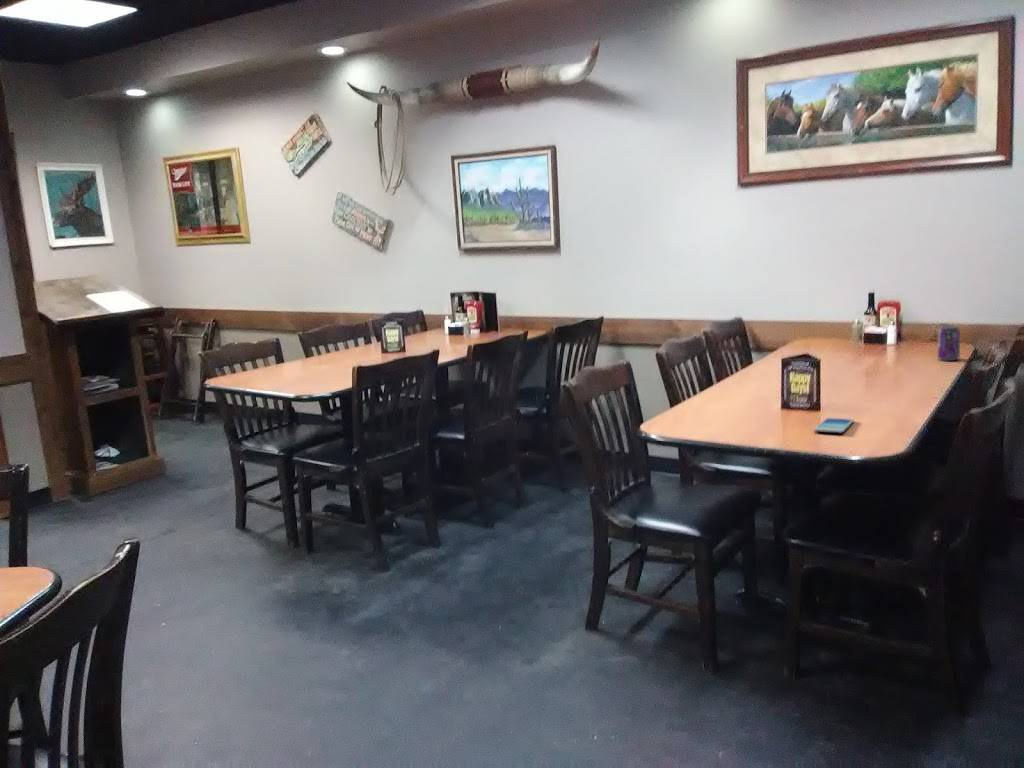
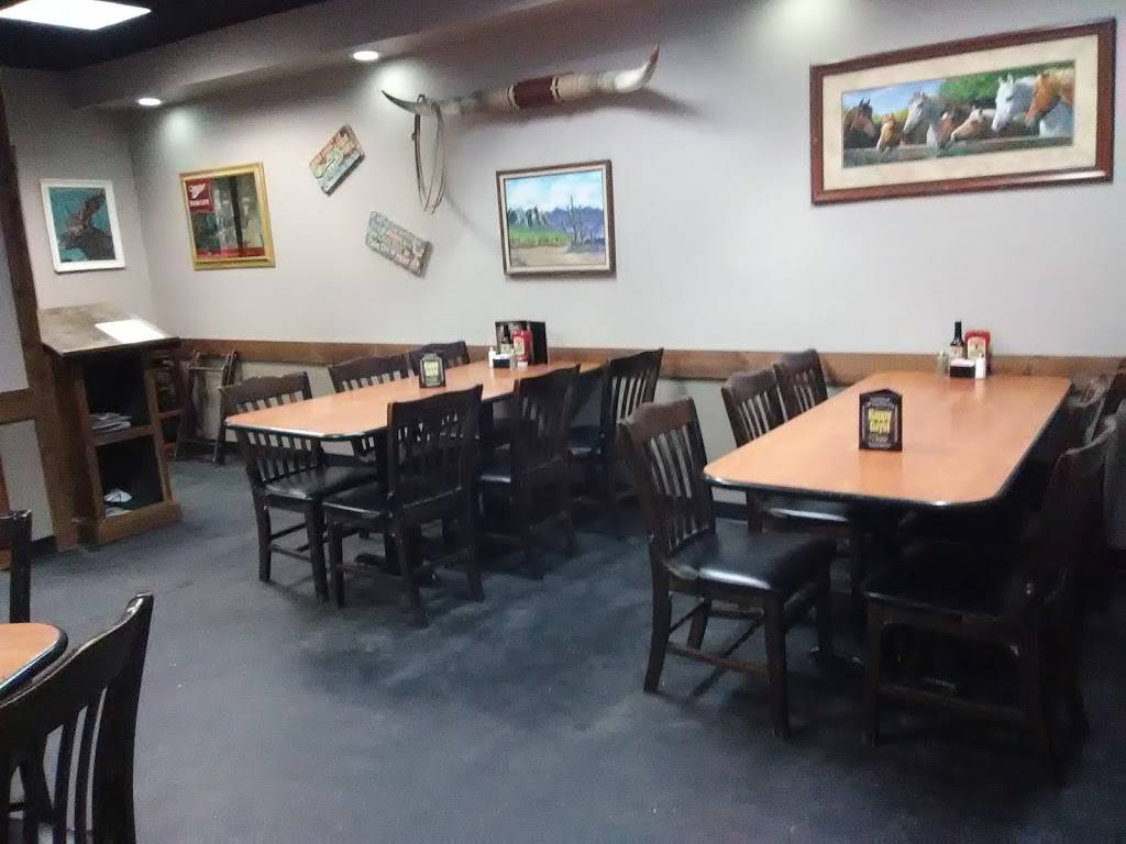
- beverage can [937,325,961,362]
- smartphone [813,416,855,435]
